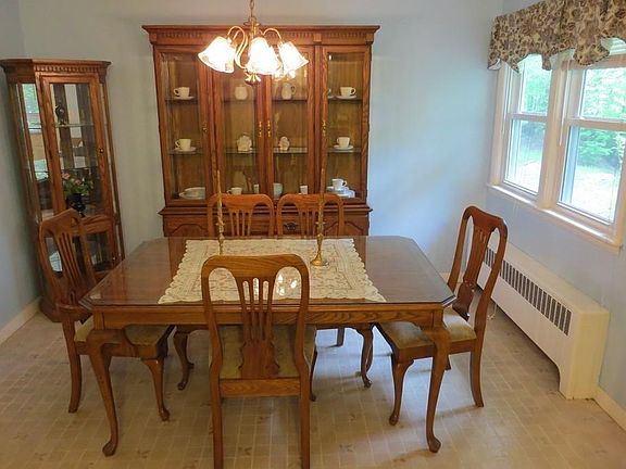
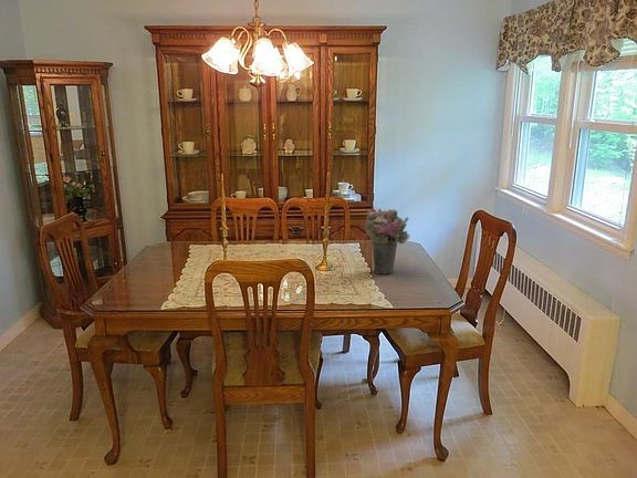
+ flower bouquet [364,208,411,276]
